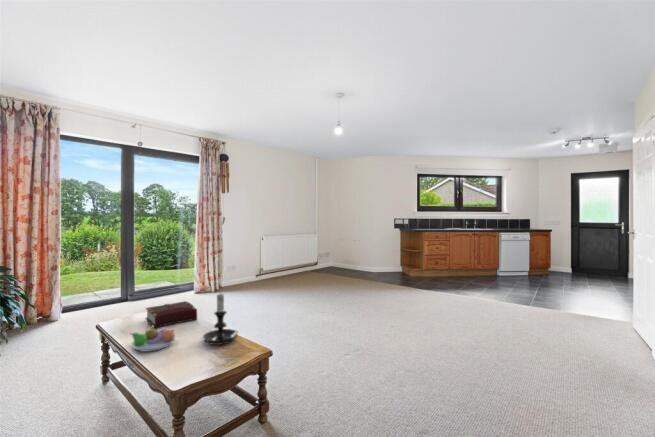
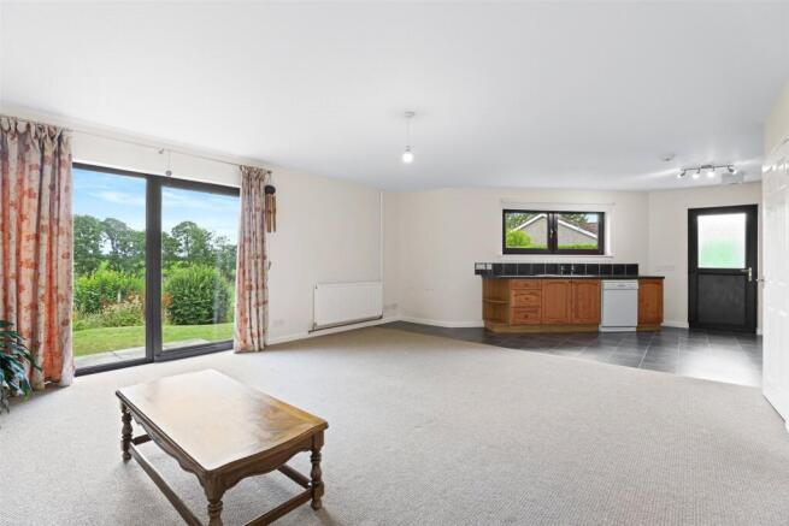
- fruit bowl [129,325,177,353]
- book [144,300,198,329]
- candle holder [202,290,239,346]
